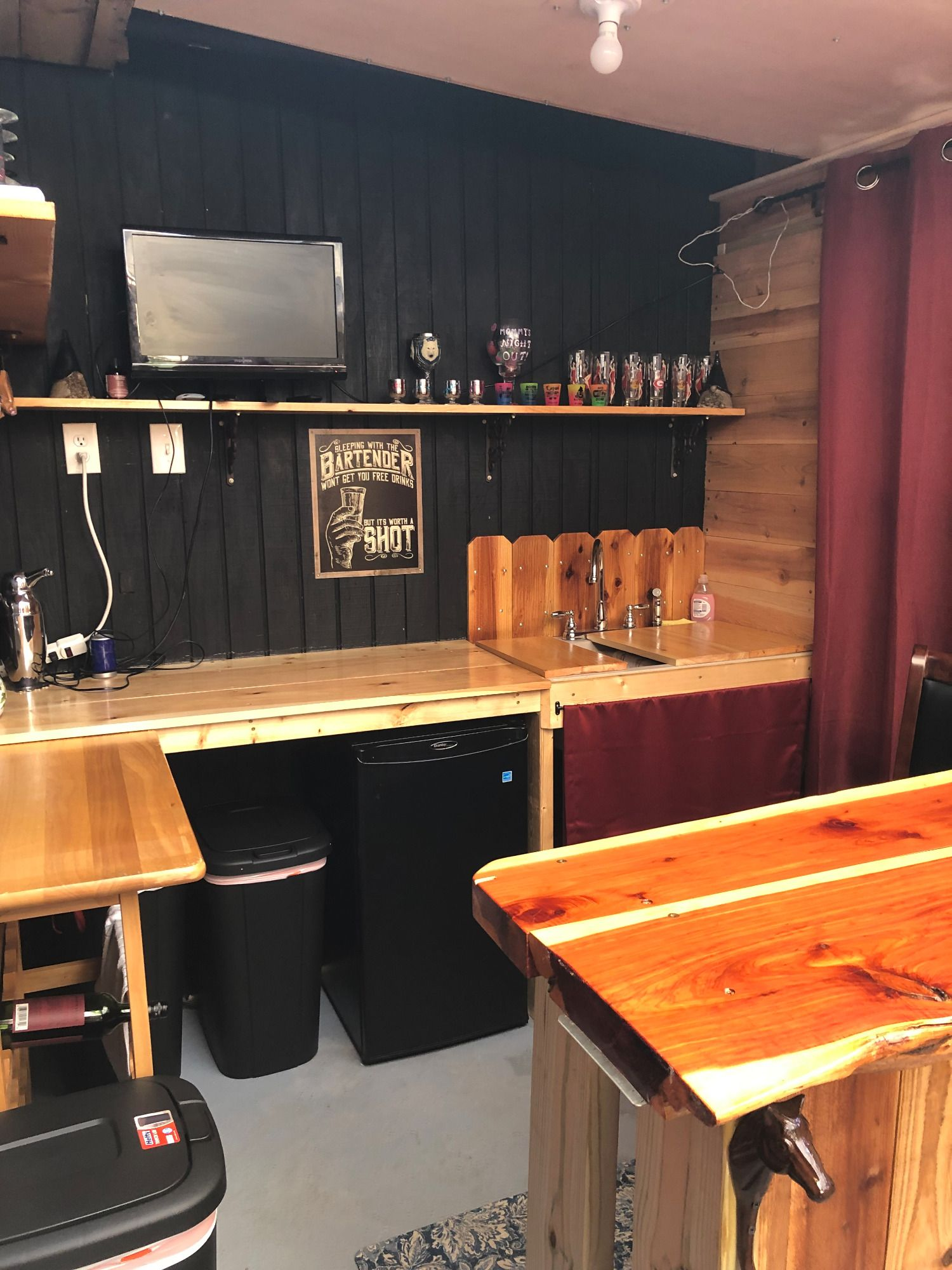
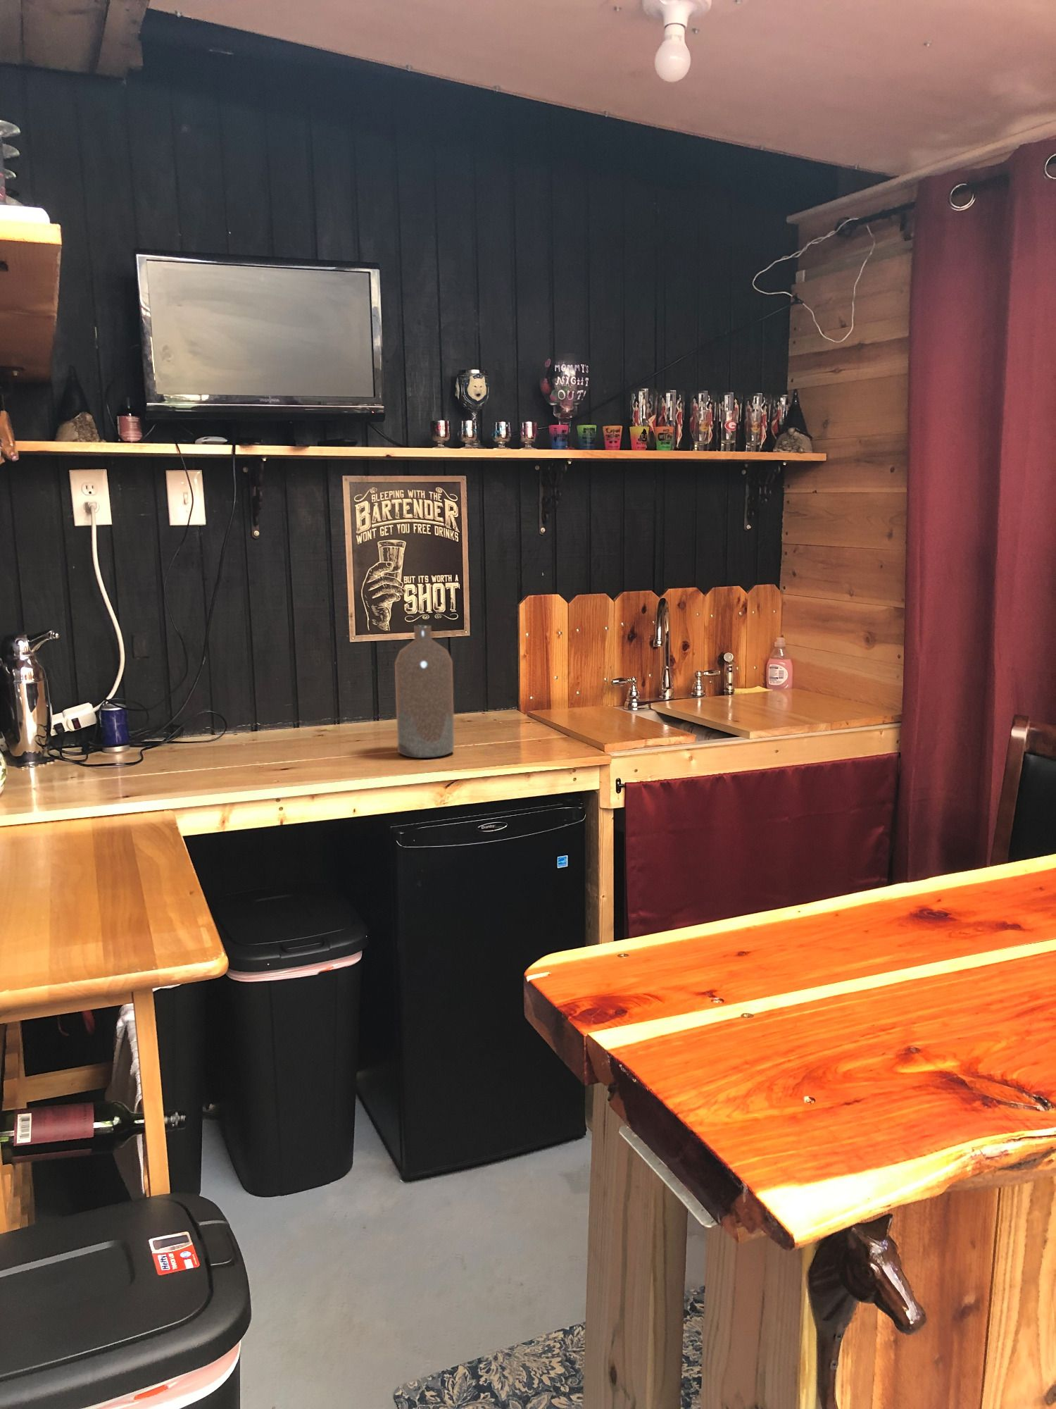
+ bottle [394,625,455,759]
